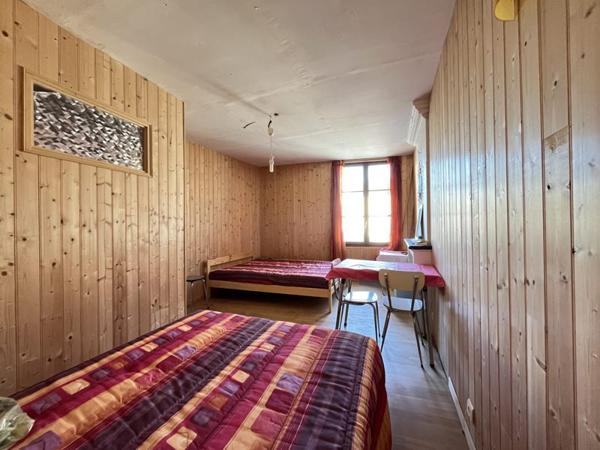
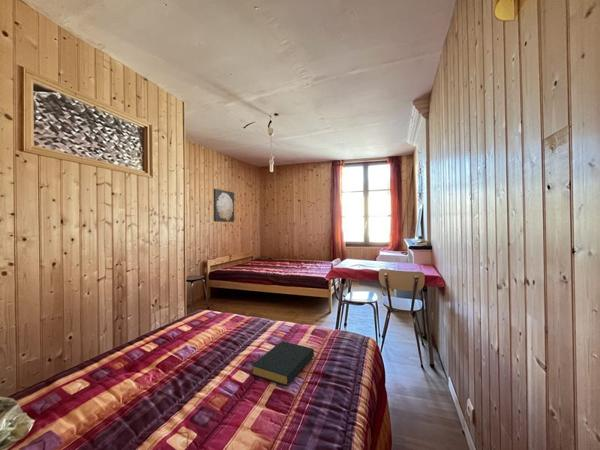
+ wall art [213,188,235,223]
+ hardback book [250,340,315,387]
